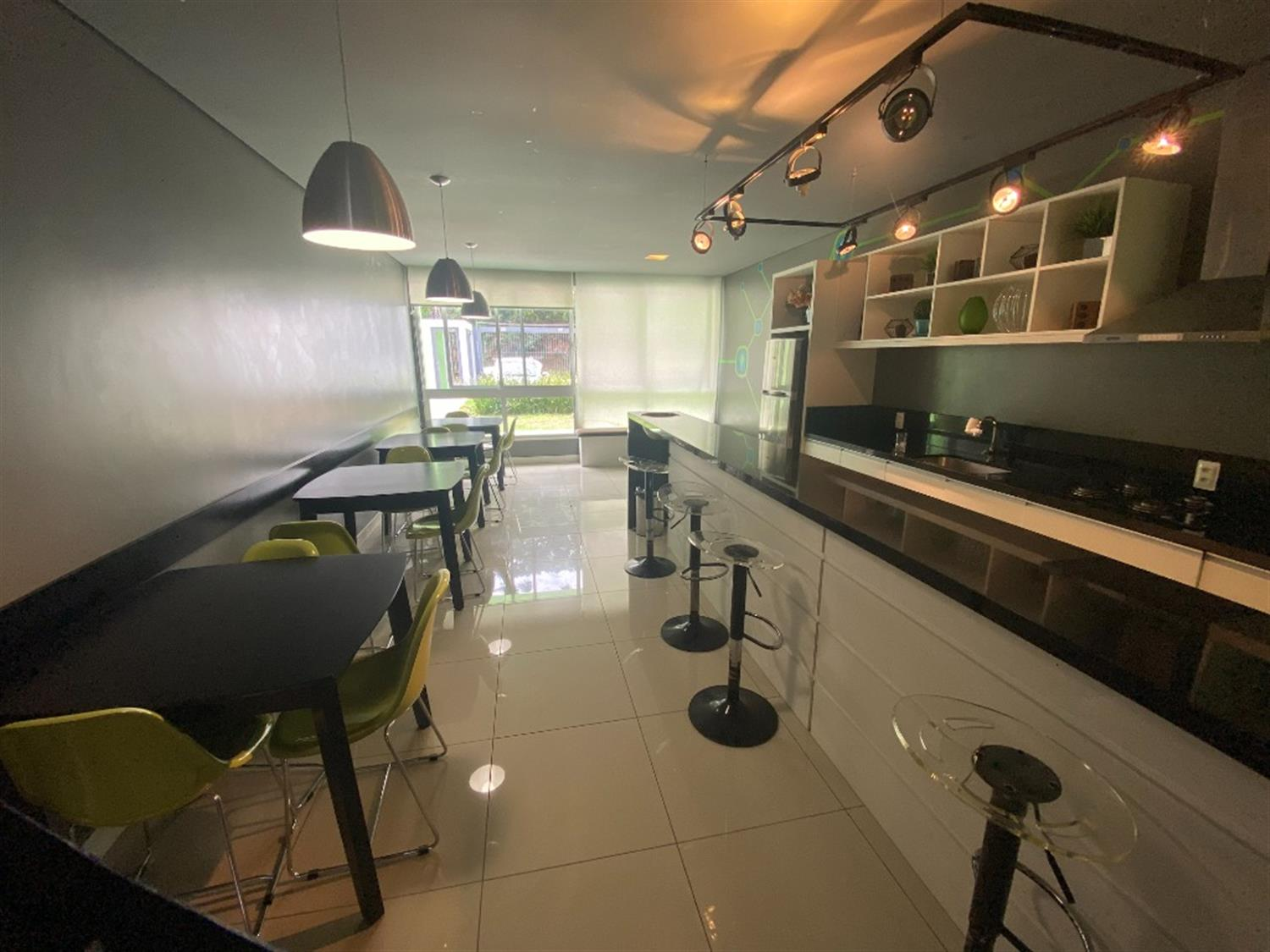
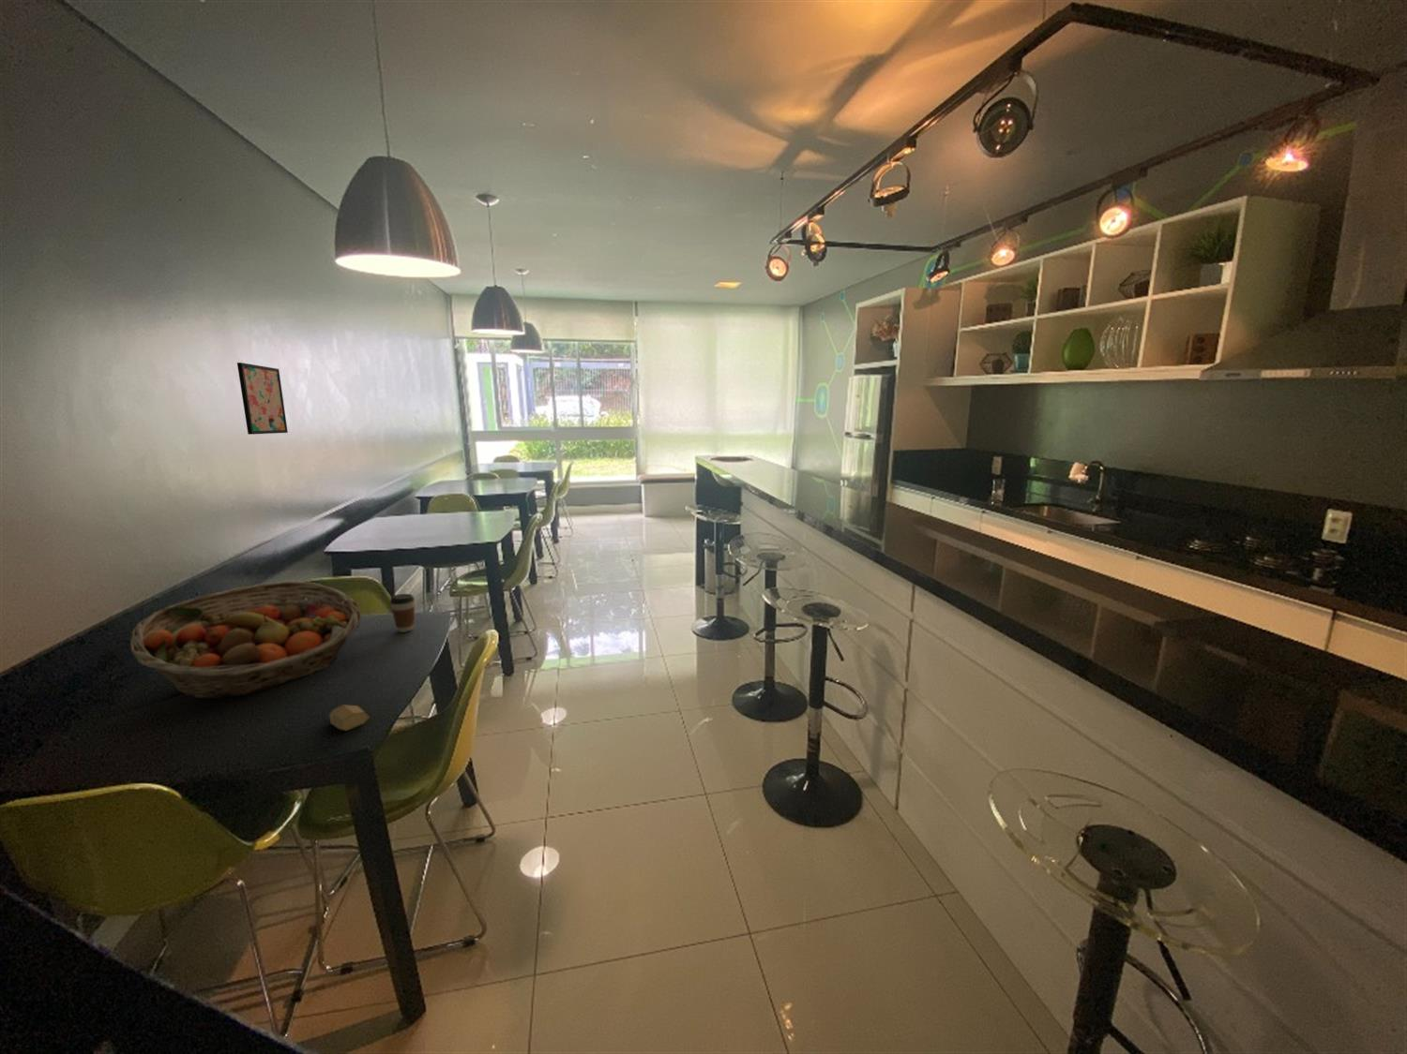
+ soap bar [328,704,370,732]
+ fruit basket [130,581,362,700]
+ wall art [236,362,289,435]
+ coffee cup [389,593,415,633]
